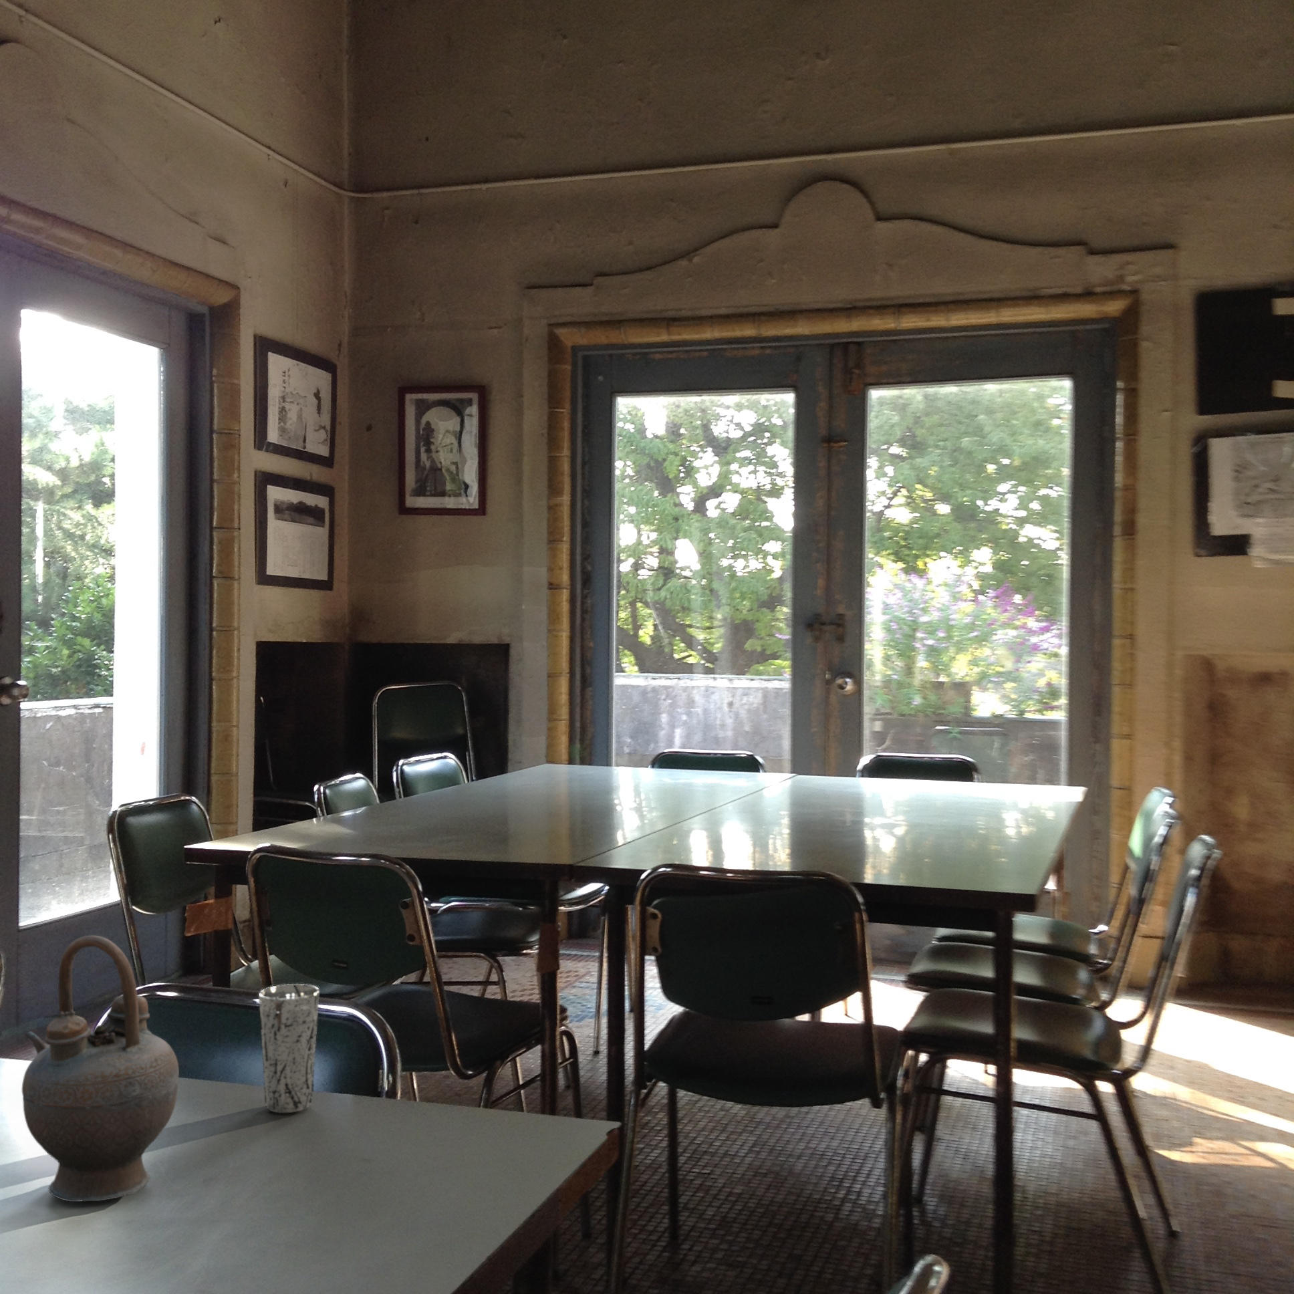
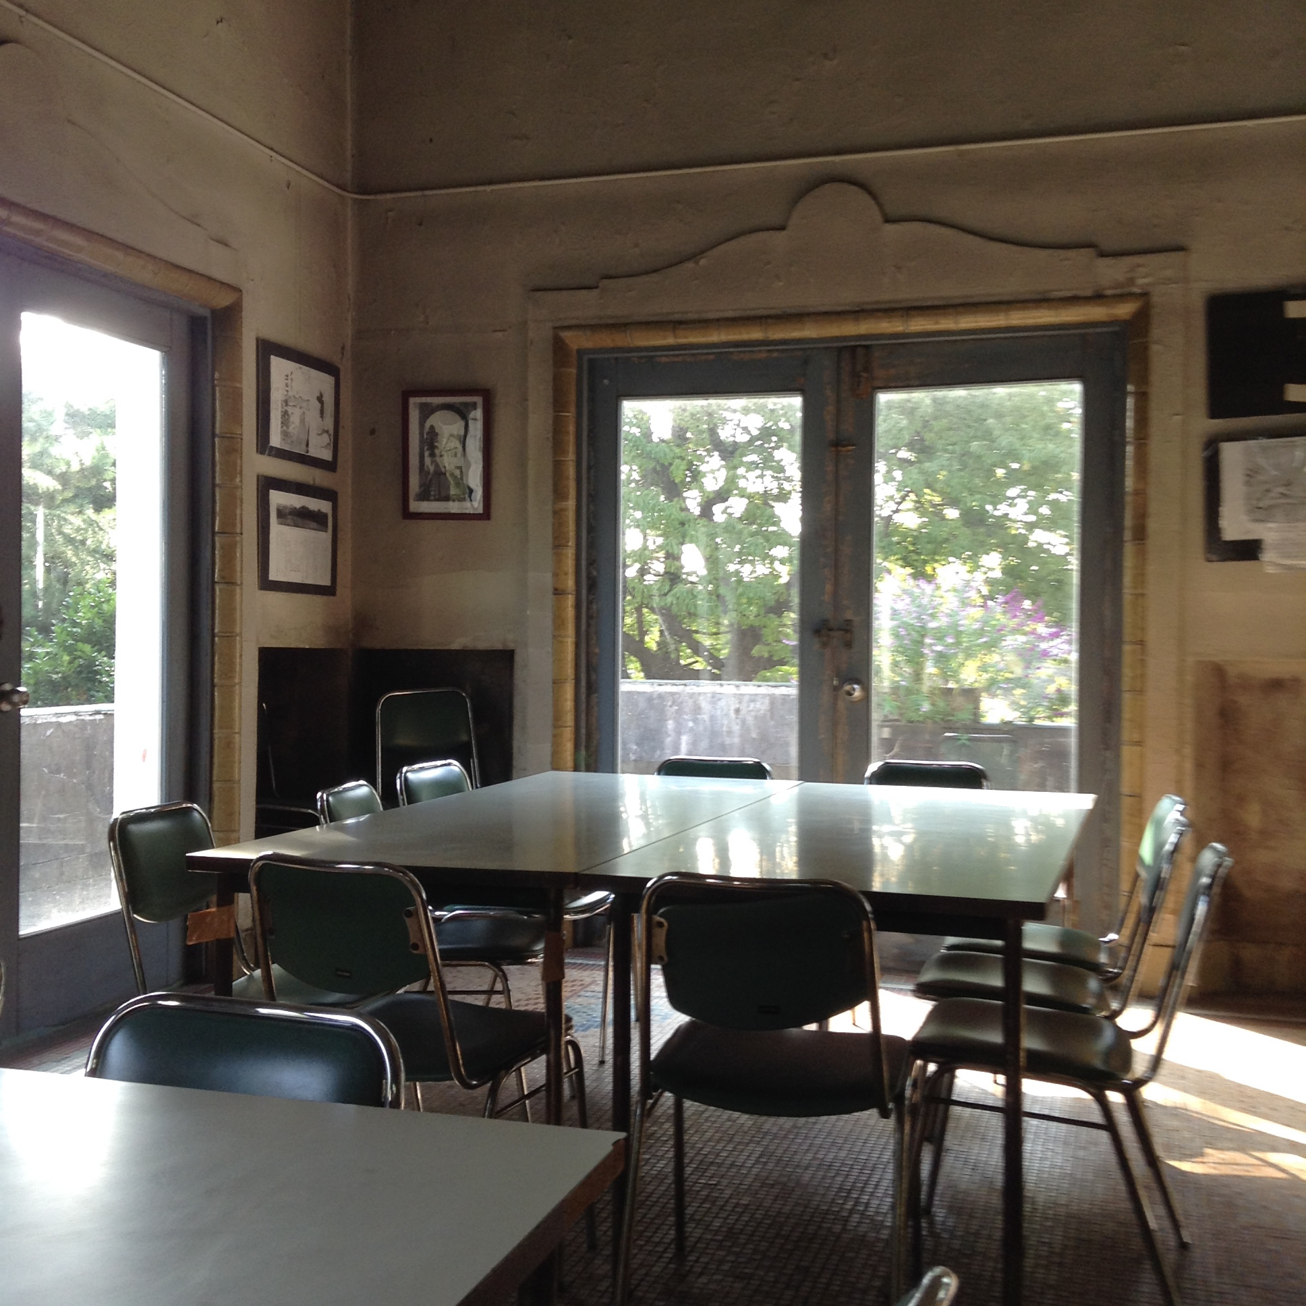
- teapot [21,935,180,1203]
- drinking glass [258,984,320,1114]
